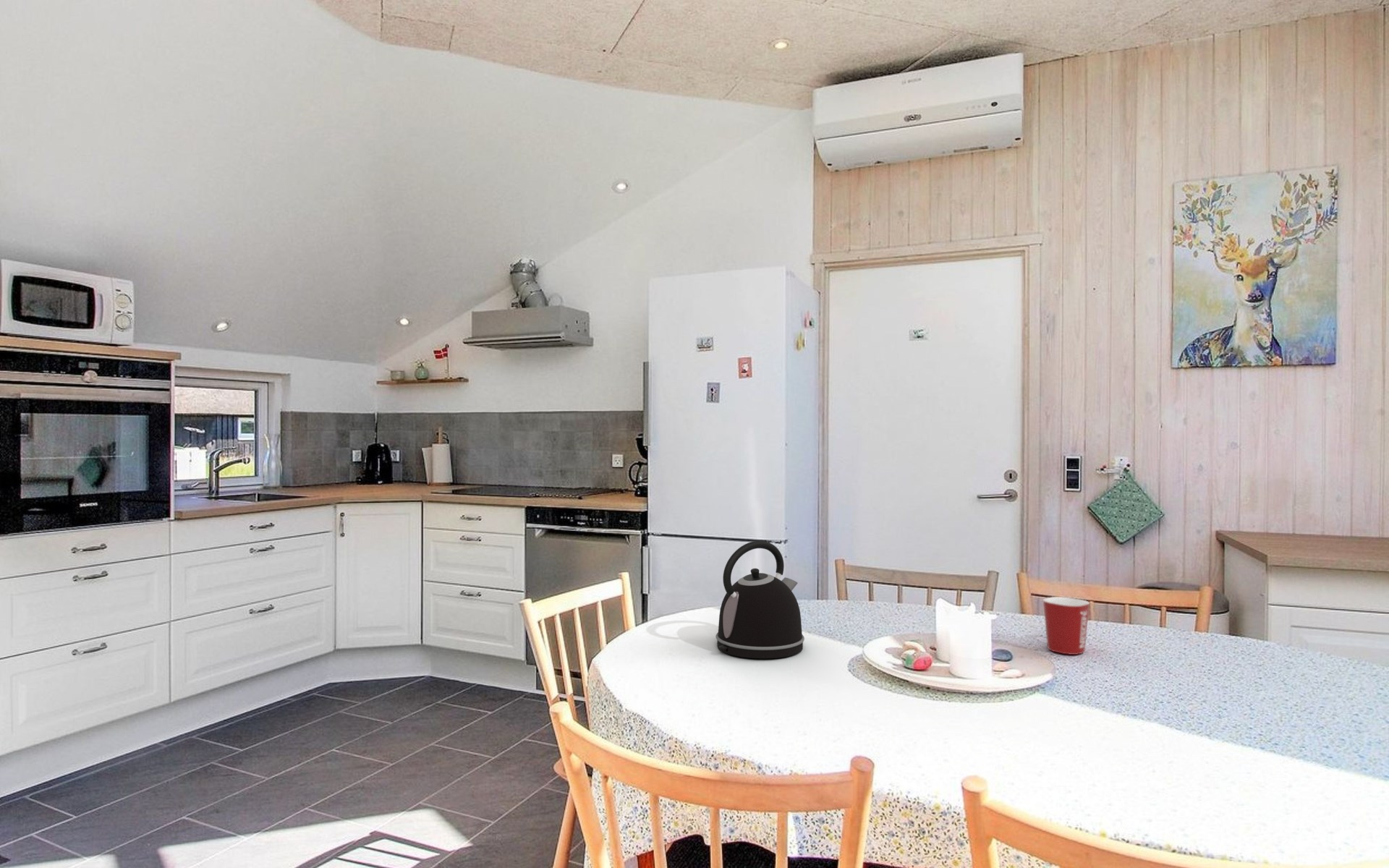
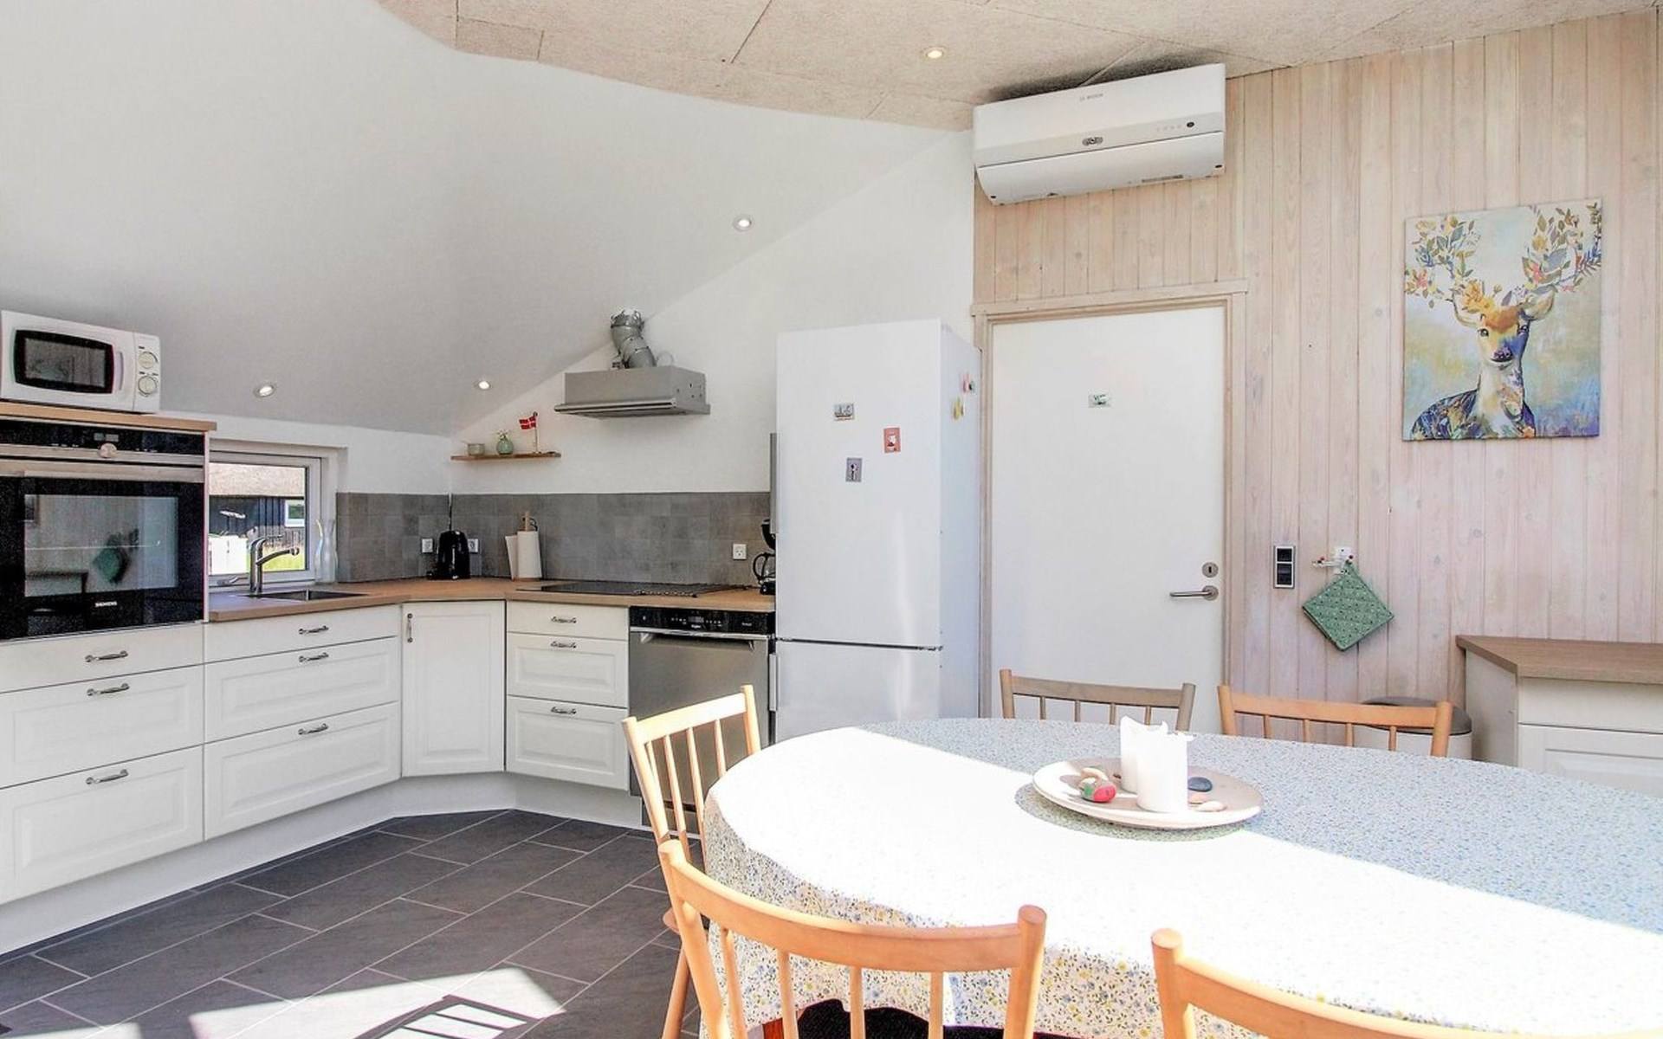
- kettle [715,540,805,659]
- mug [1042,596,1090,655]
